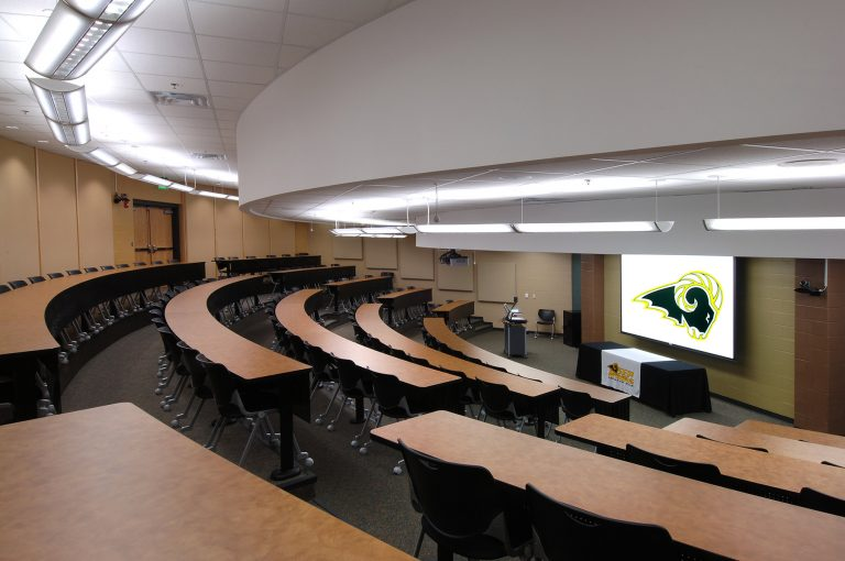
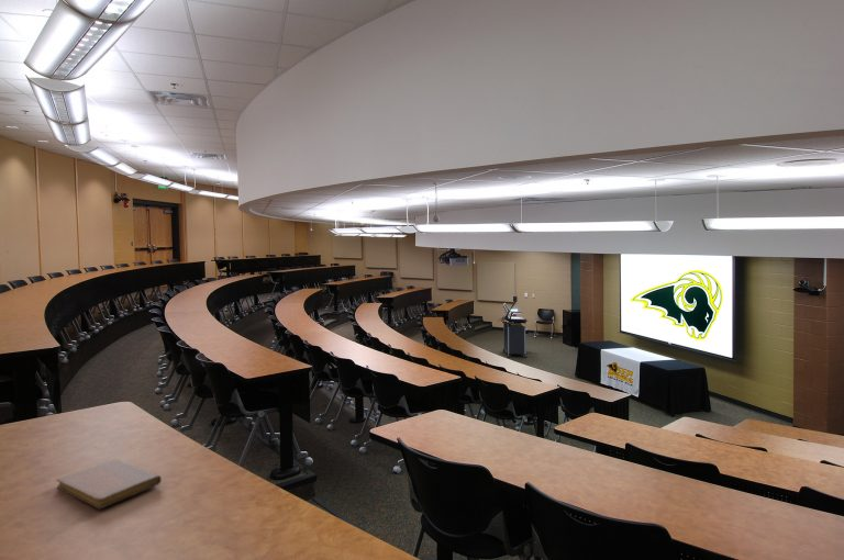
+ notebook [56,459,163,509]
